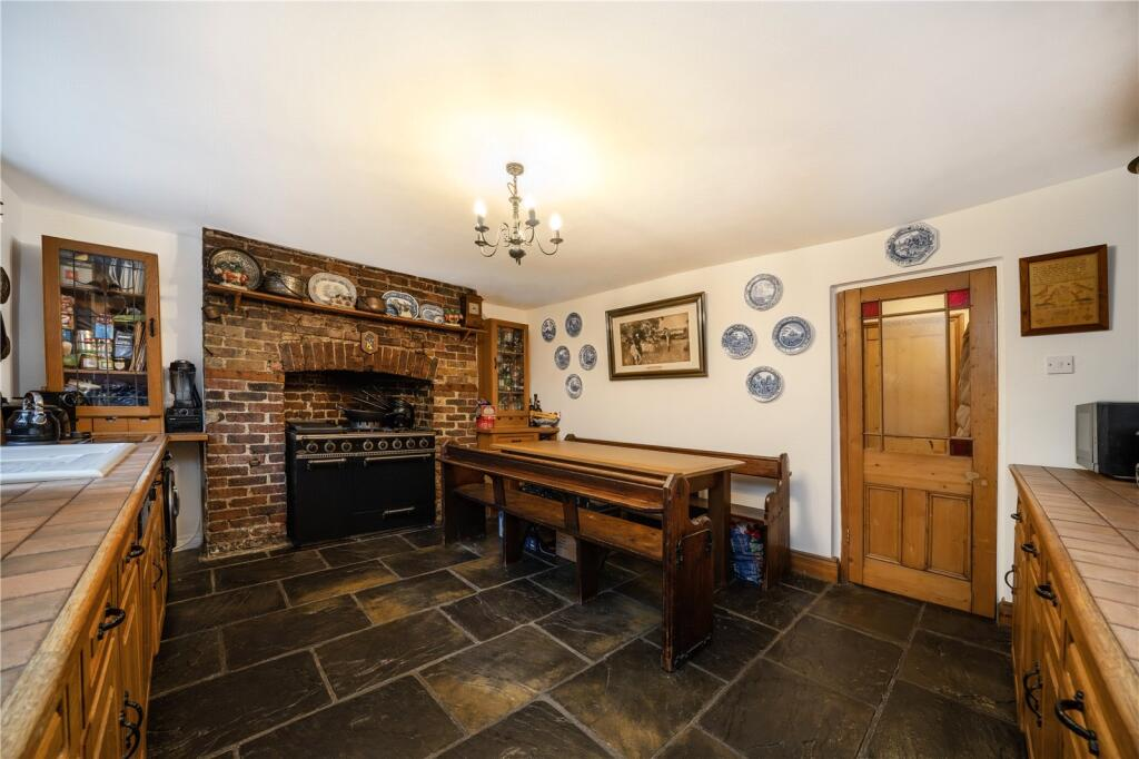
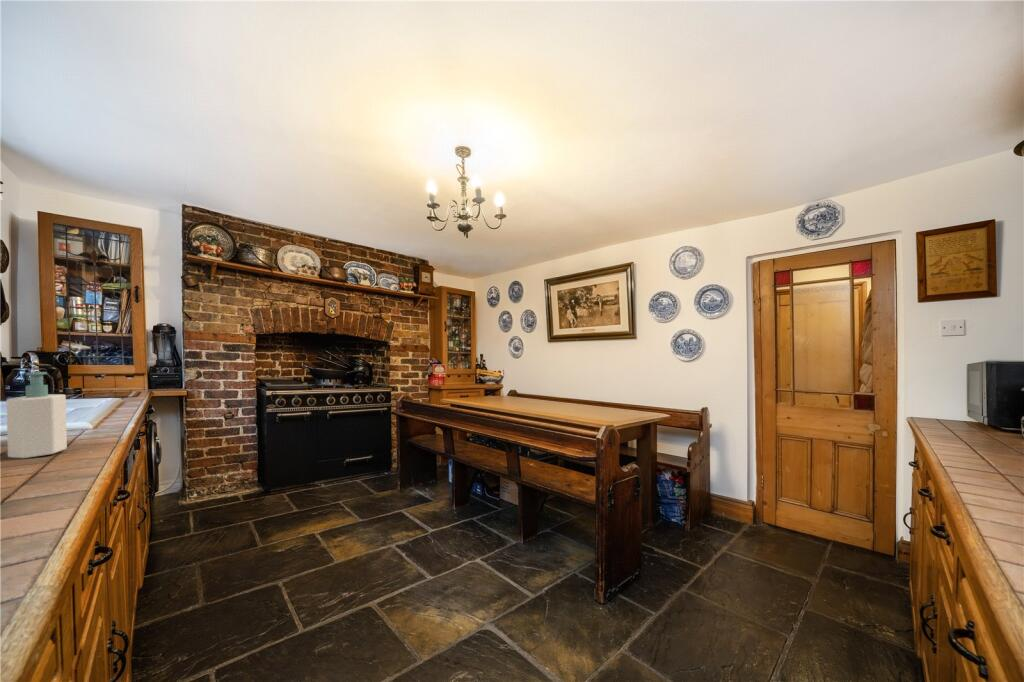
+ soap bottle [5,371,68,459]
